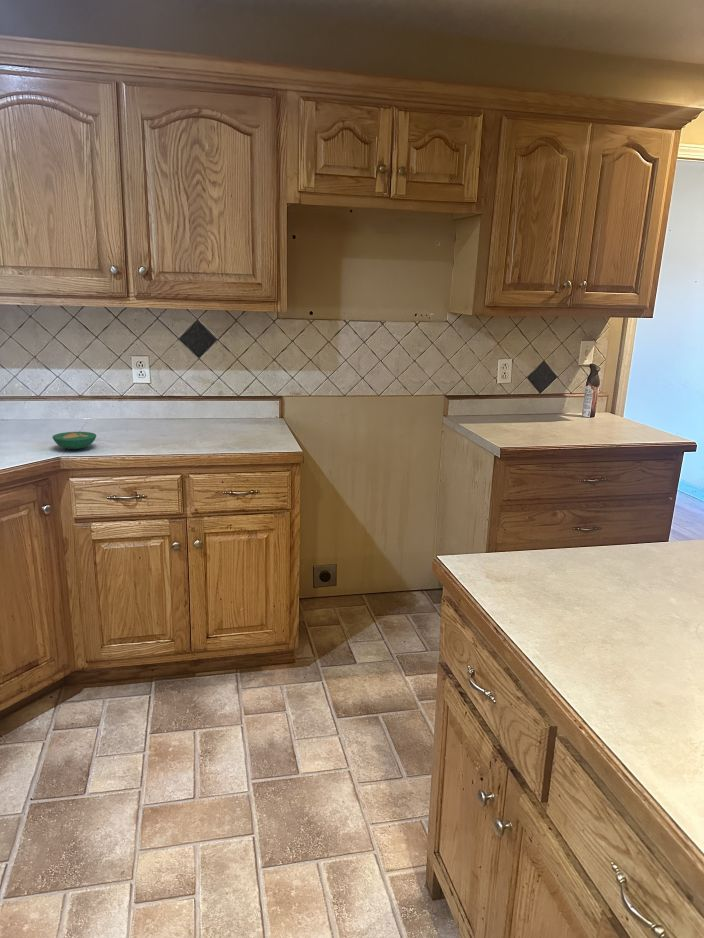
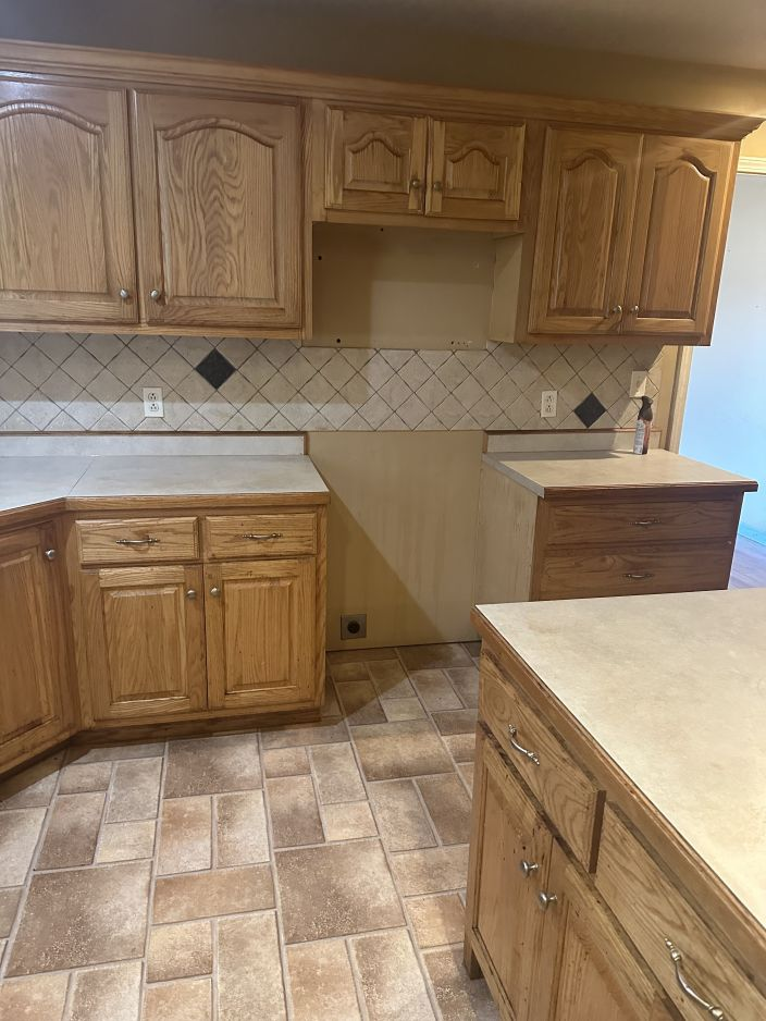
- bowl [52,431,97,450]
